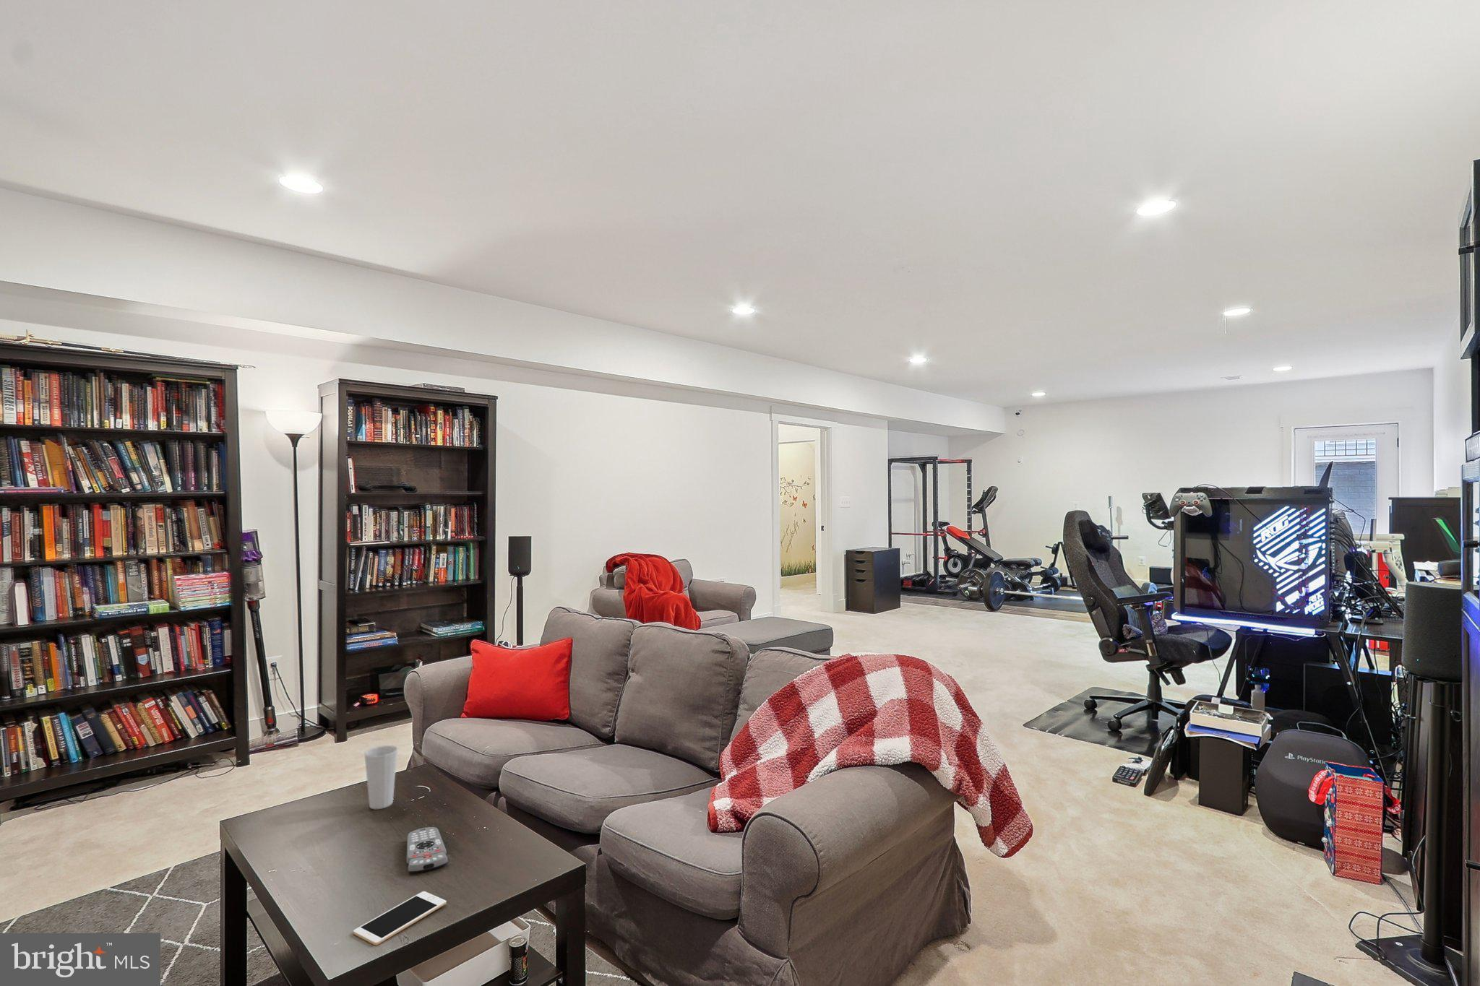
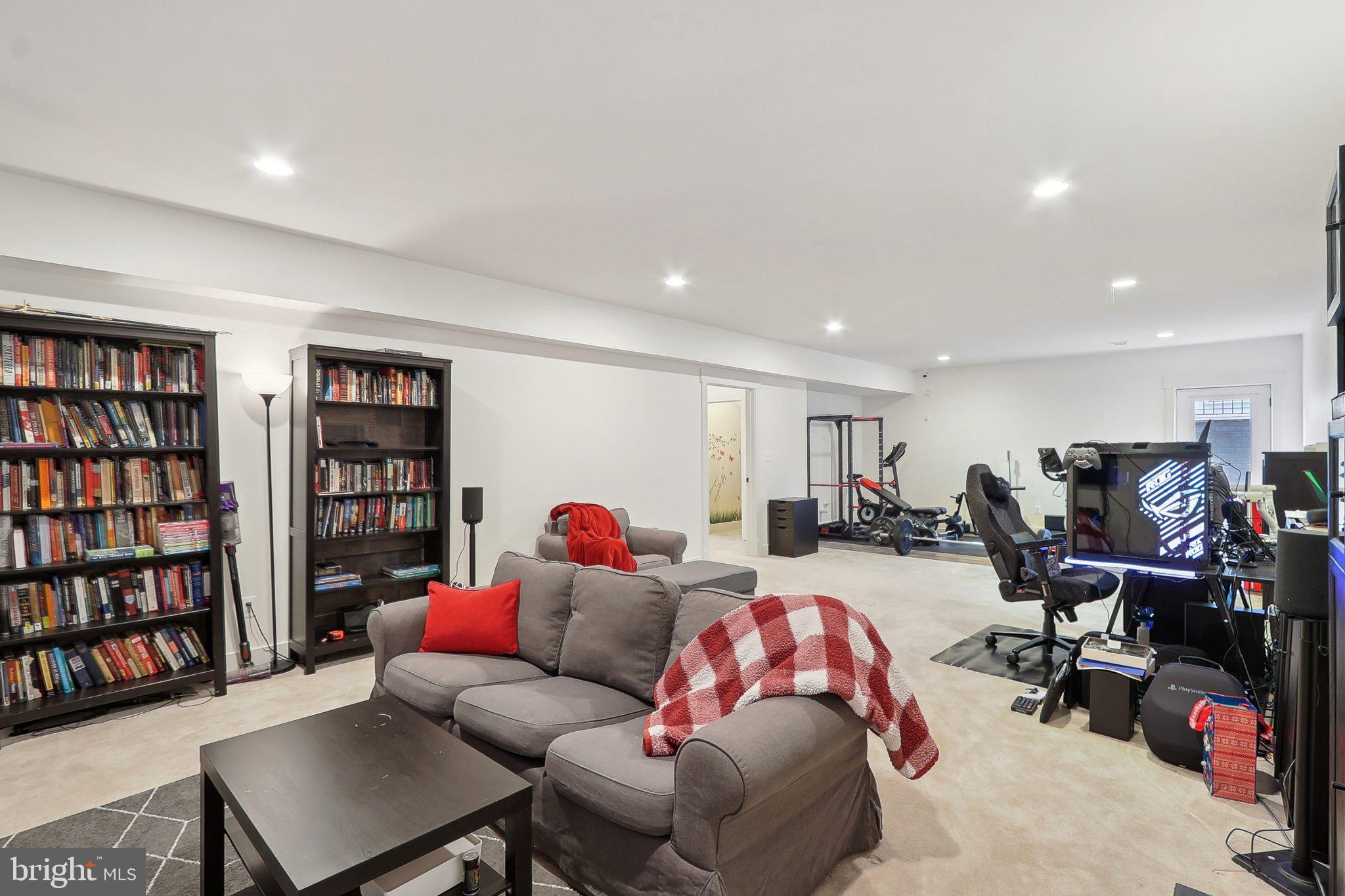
- remote control [406,826,448,874]
- cup [363,745,398,810]
- cell phone [352,890,448,945]
